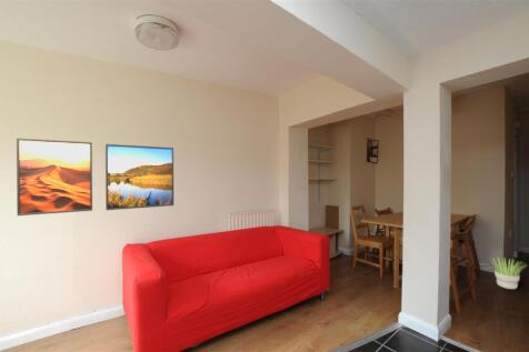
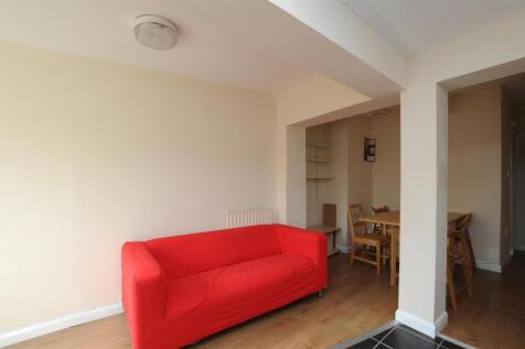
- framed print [104,143,174,211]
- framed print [16,138,93,217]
- potted plant [489,255,527,290]
